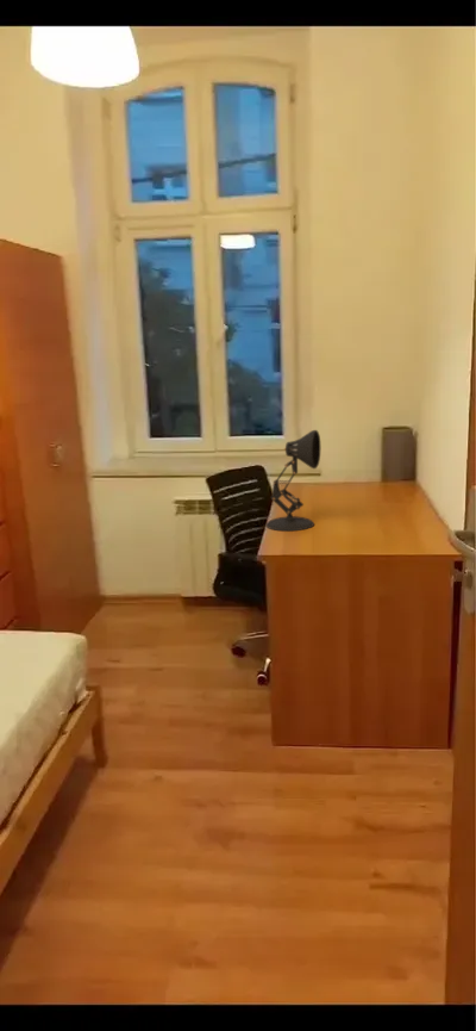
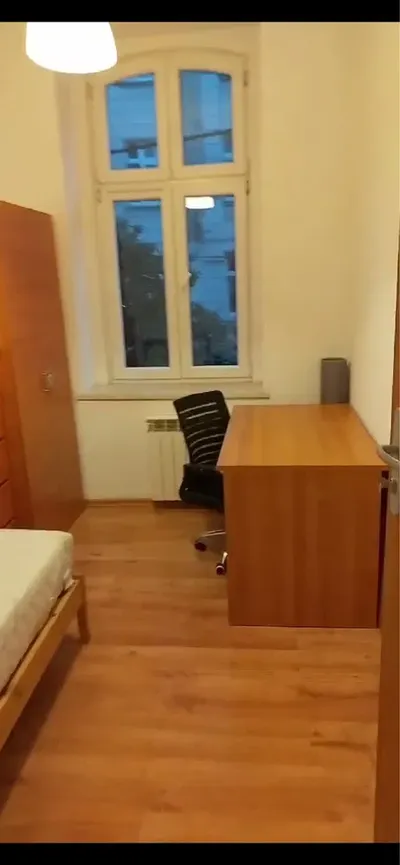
- desk lamp [264,429,321,532]
